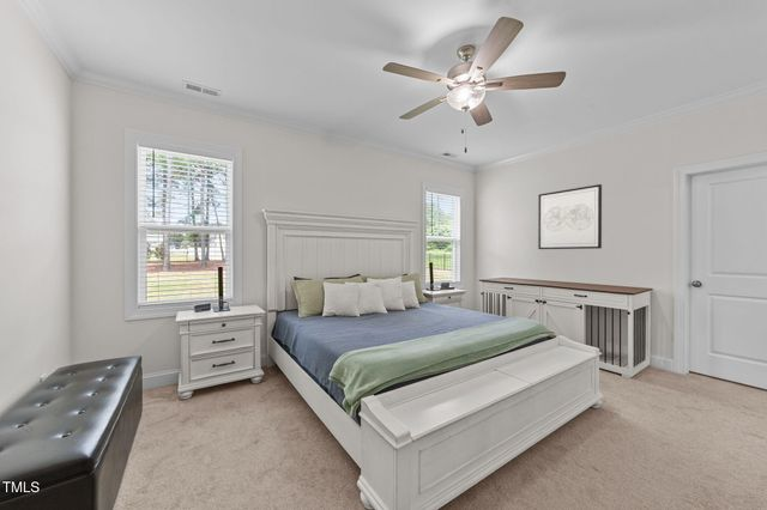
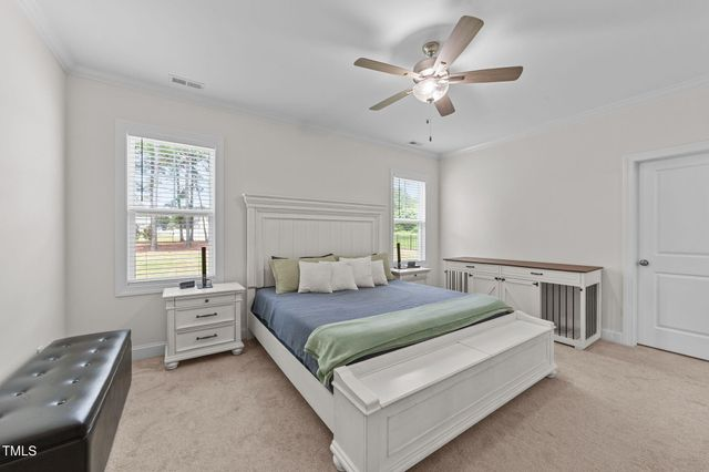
- wall art [537,183,603,250]
